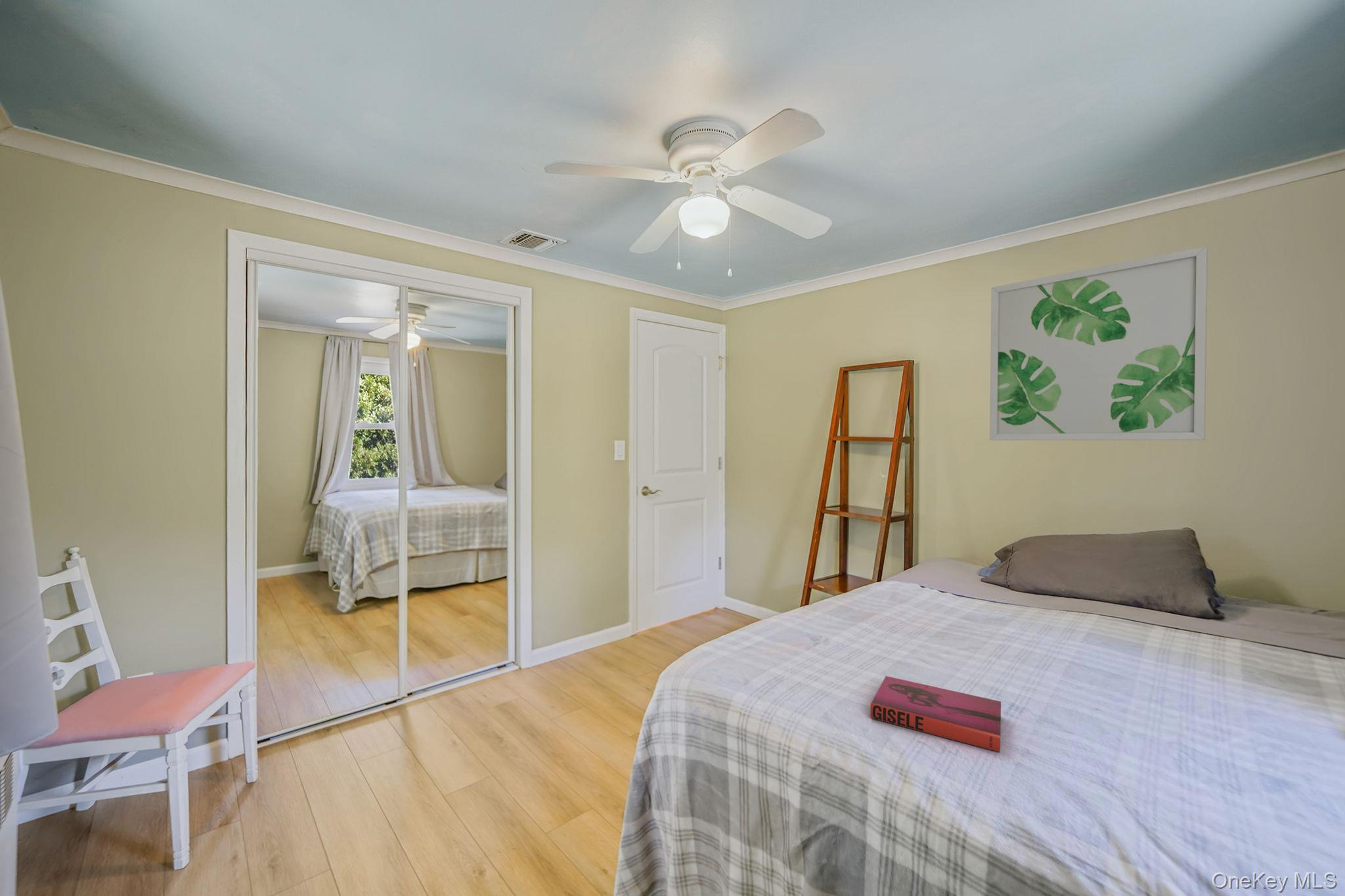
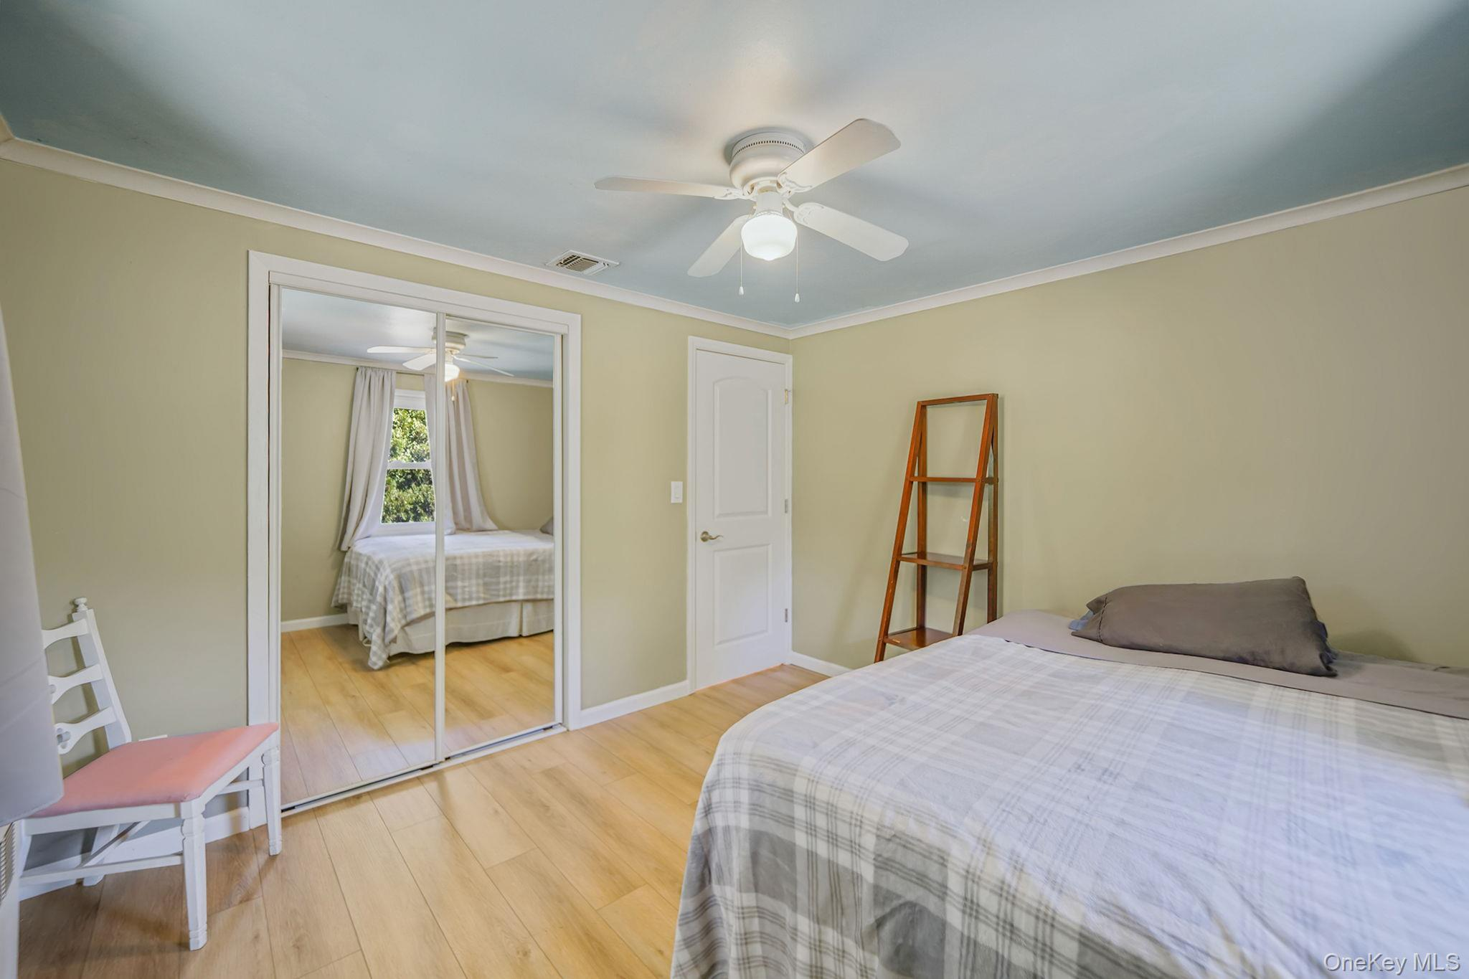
- wall art [989,245,1208,441]
- hardback book [870,675,1002,753]
